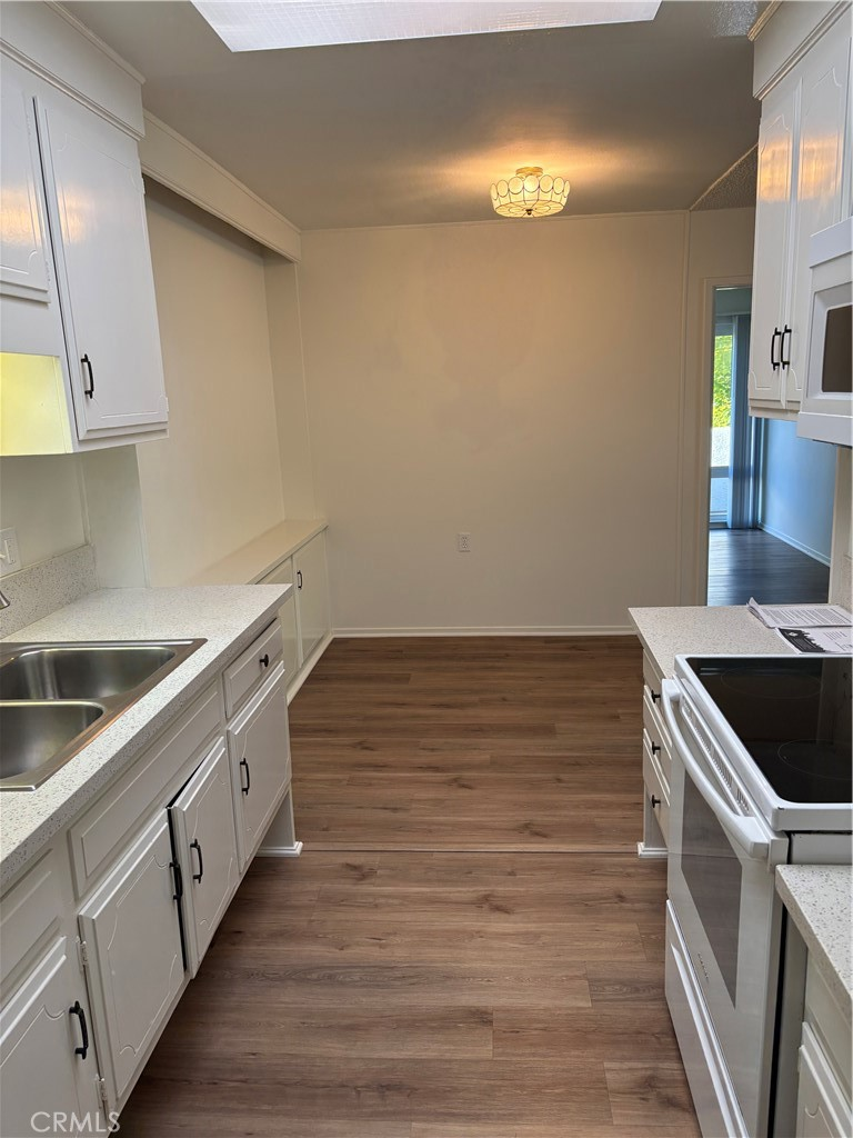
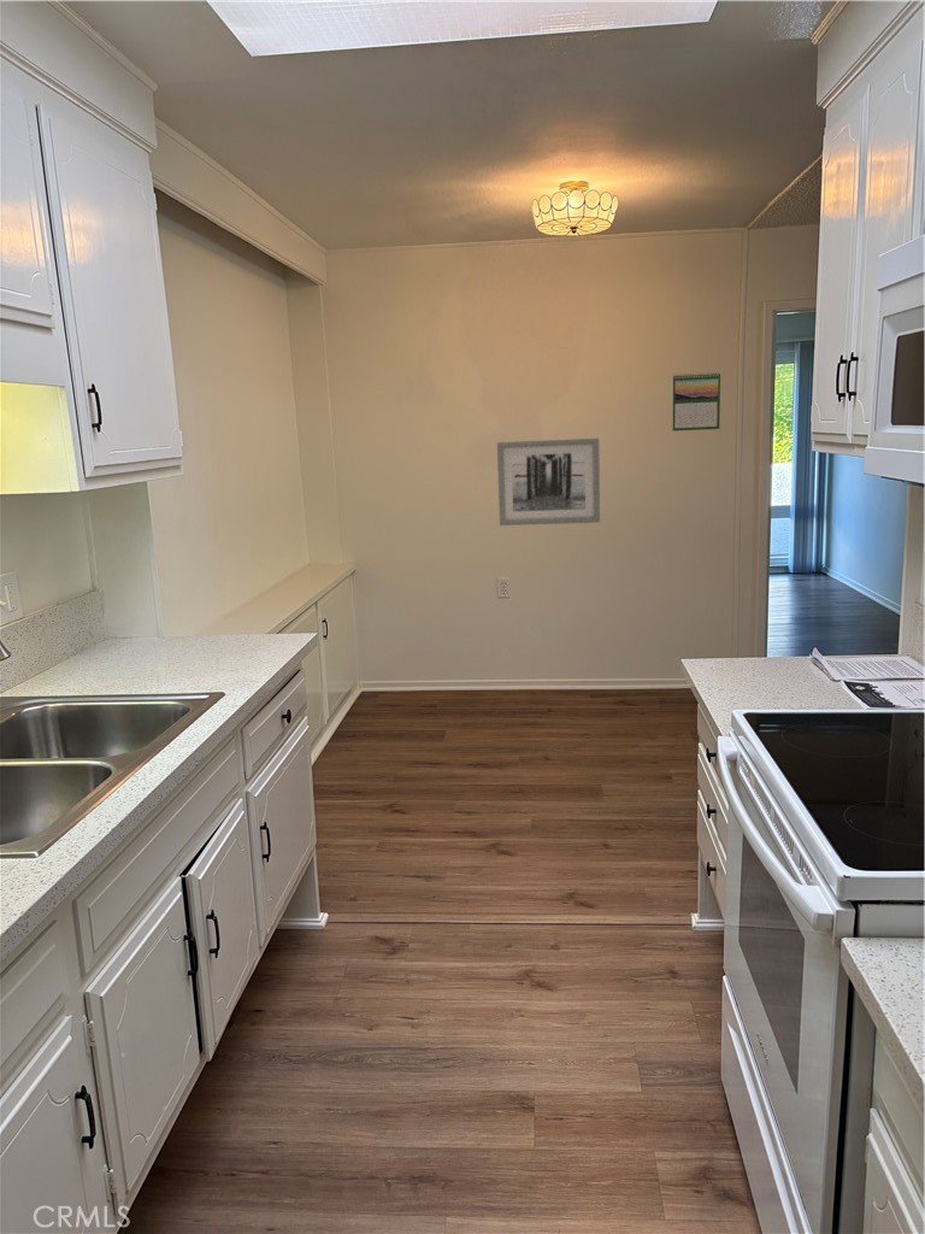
+ calendar [672,371,721,433]
+ wall art [496,437,601,527]
